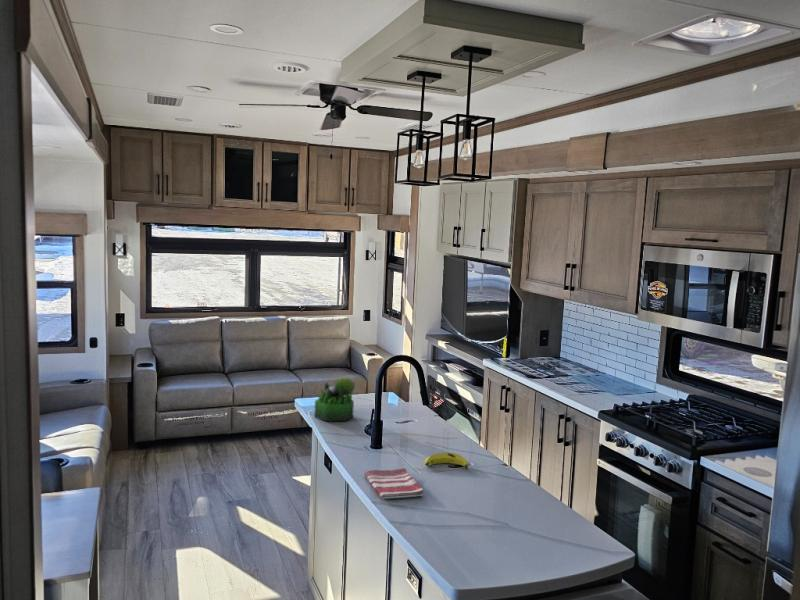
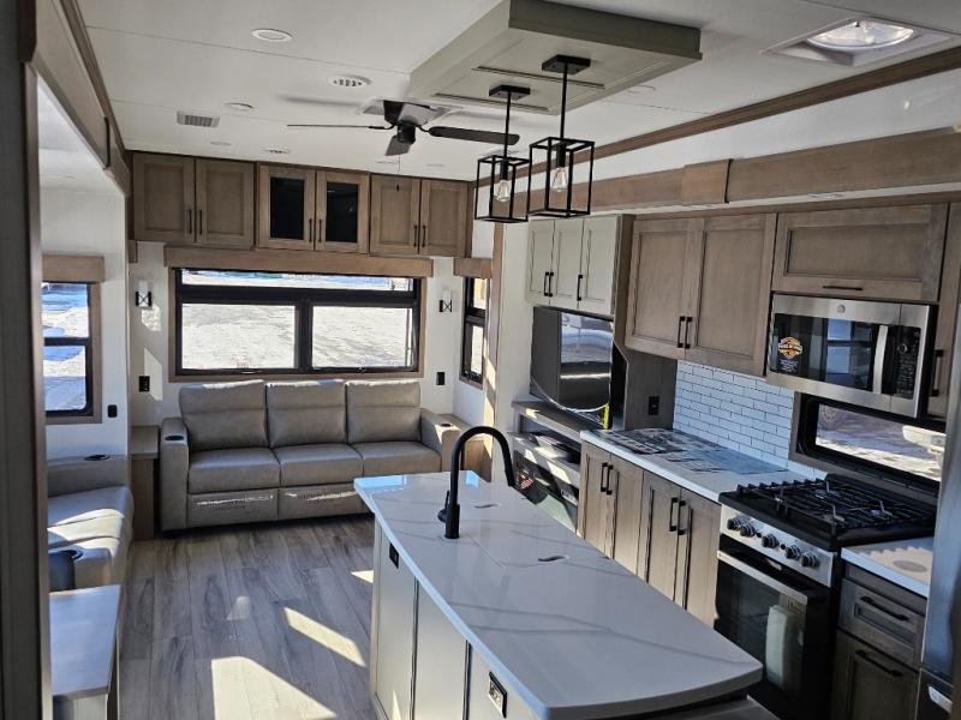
- banana [424,451,469,471]
- dish towel [363,467,425,500]
- plant [313,377,356,422]
